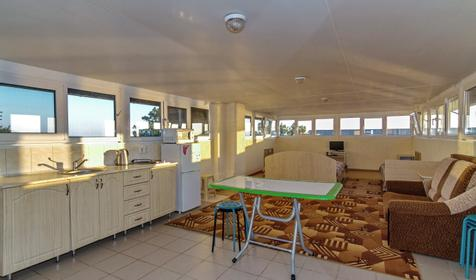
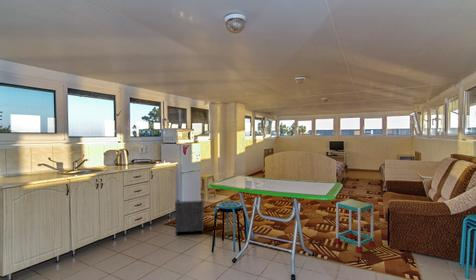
+ side table [333,198,376,254]
+ waste basket [174,197,205,235]
